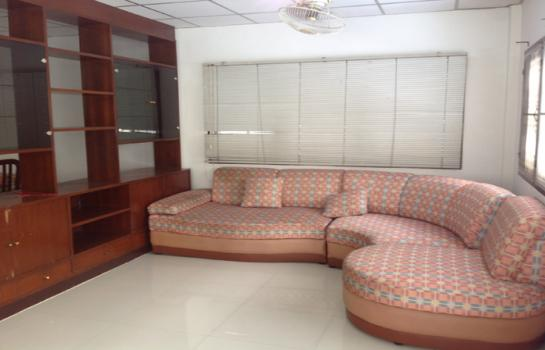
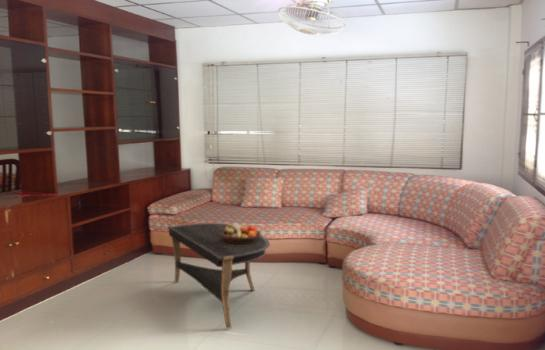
+ fruit bowl [222,222,262,243]
+ coffee table [167,222,271,330]
